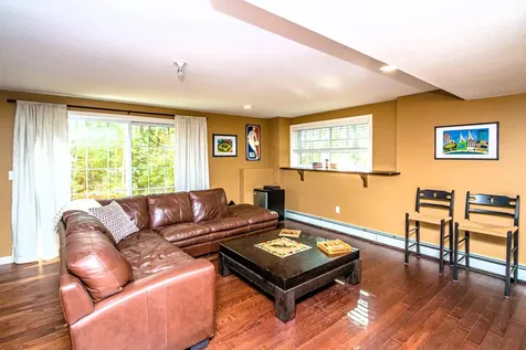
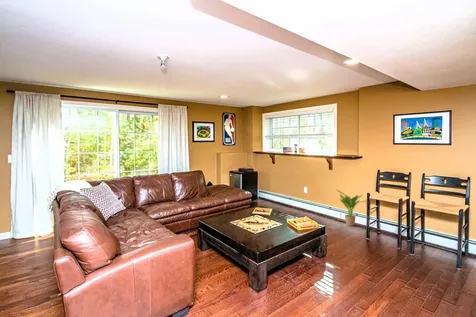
+ potted plant [335,188,367,227]
